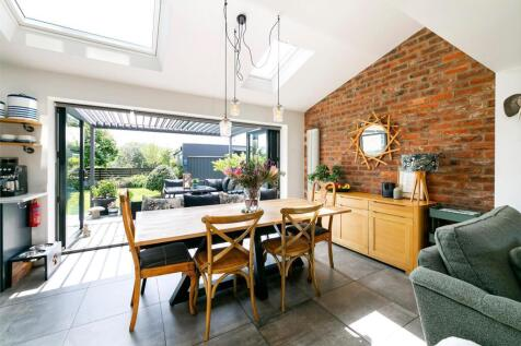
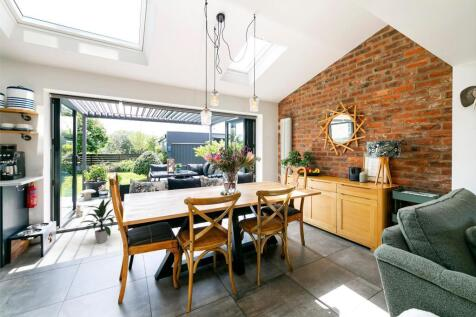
+ indoor plant [80,198,117,244]
